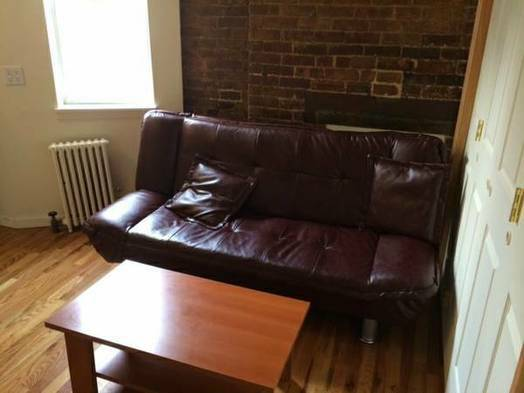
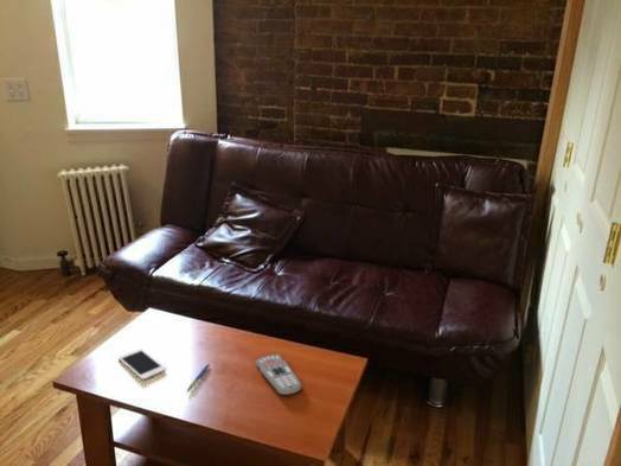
+ cell phone [117,347,167,381]
+ pen [186,363,211,392]
+ remote control [255,353,302,396]
